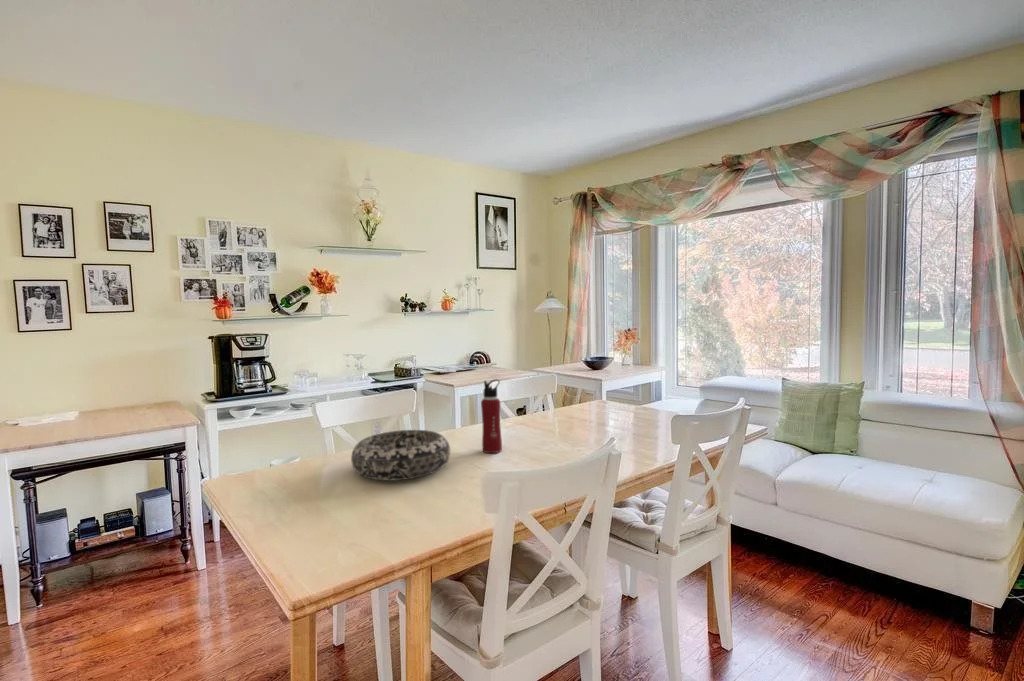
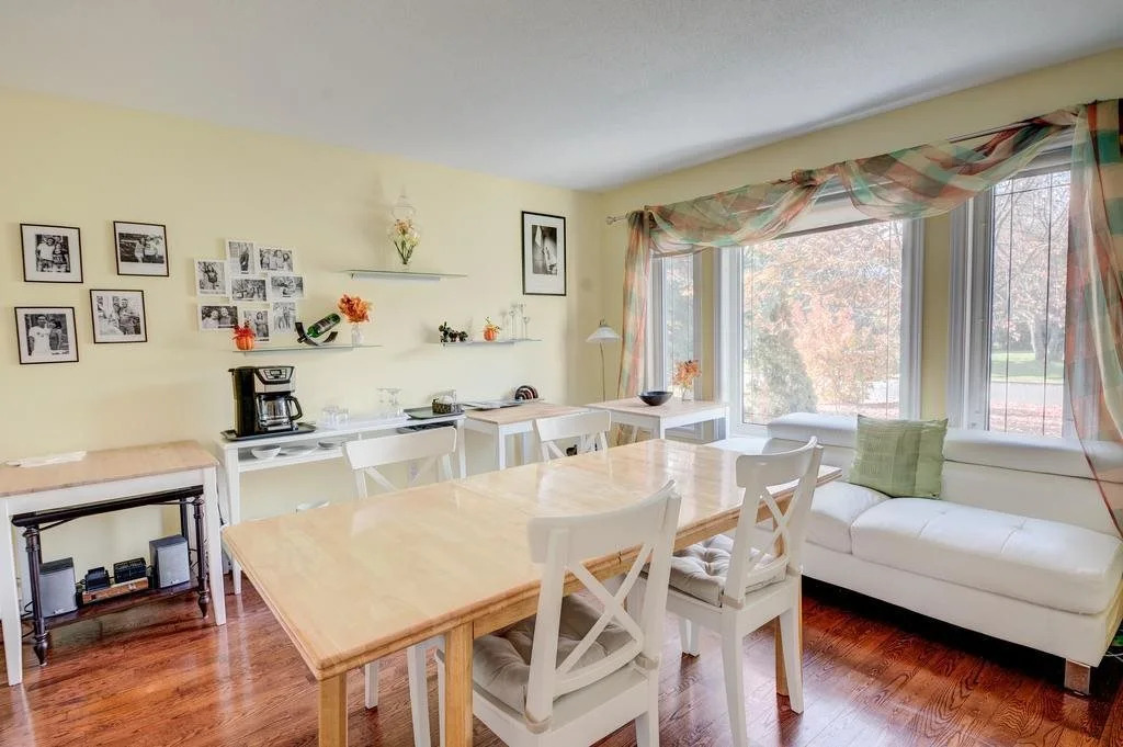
- decorative bowl [350,429,451,482]
- water bottle [480,378,503,454]
